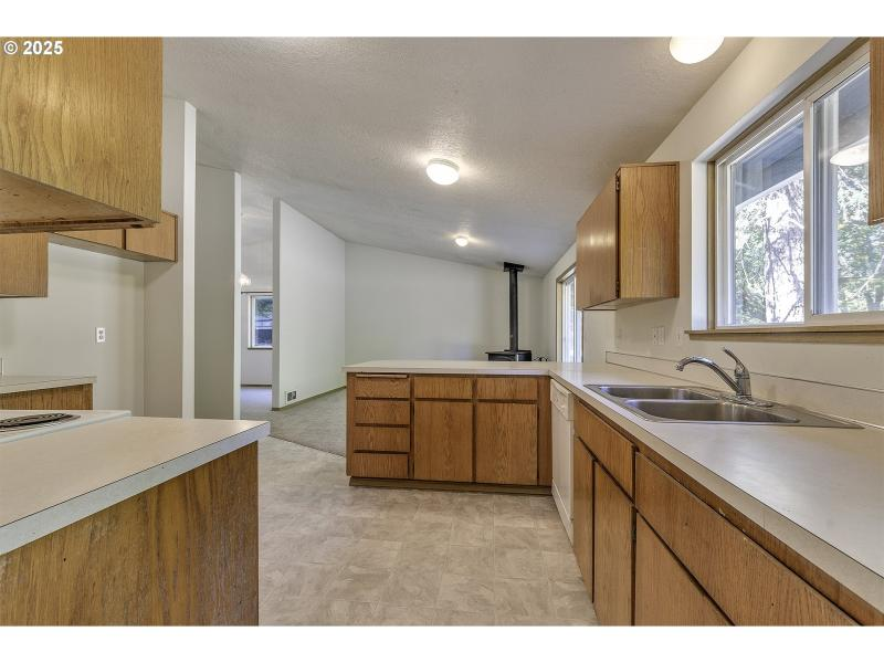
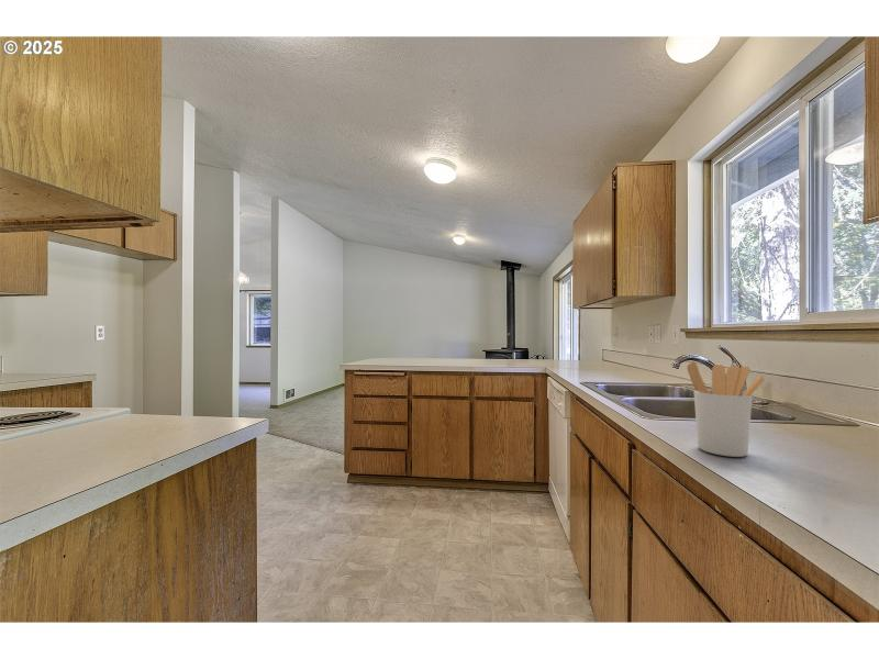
+ utensil holder [686,361,767,458]
